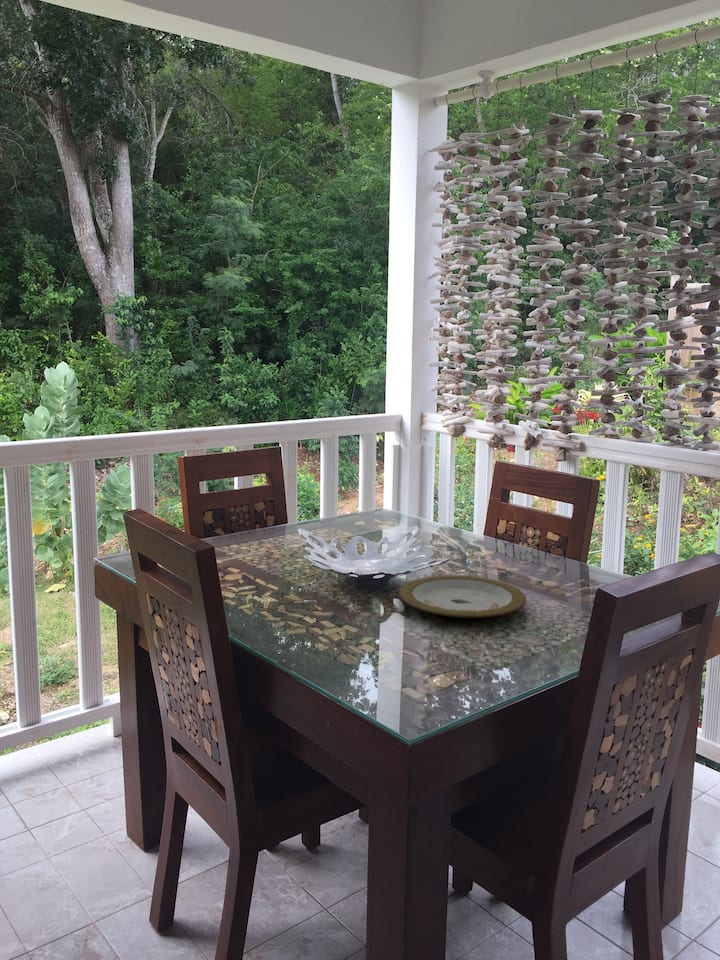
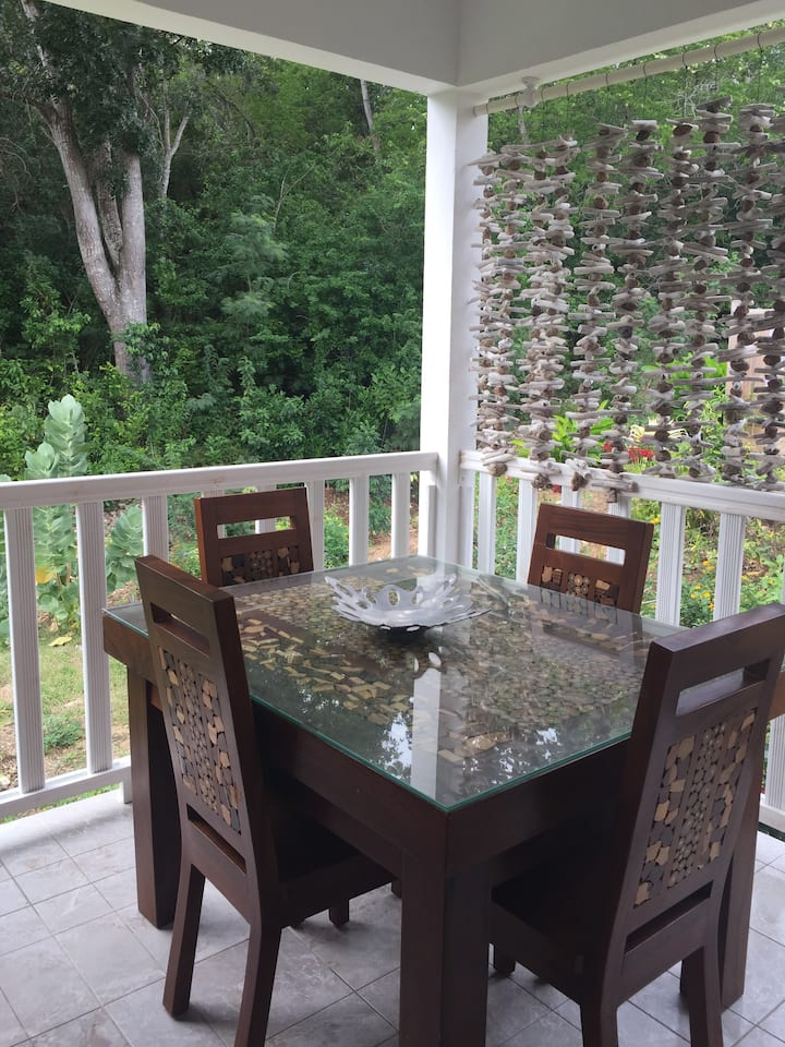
- plate [398,574,527,619]
